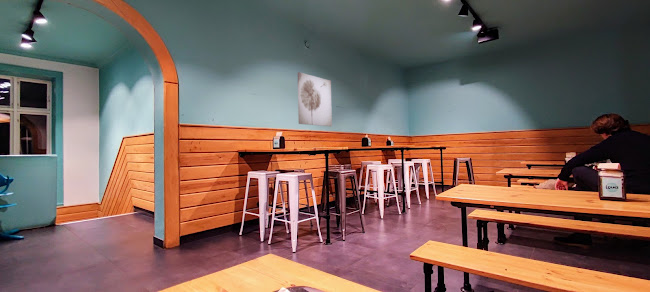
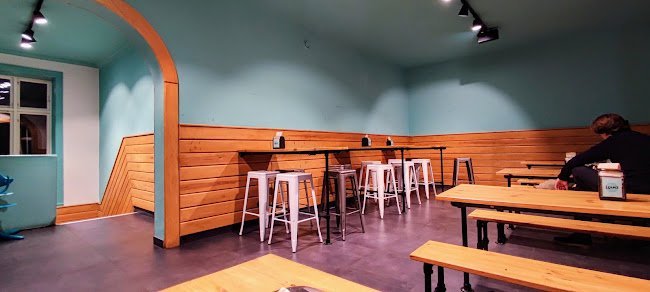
- wall art [297,71,333,127]
